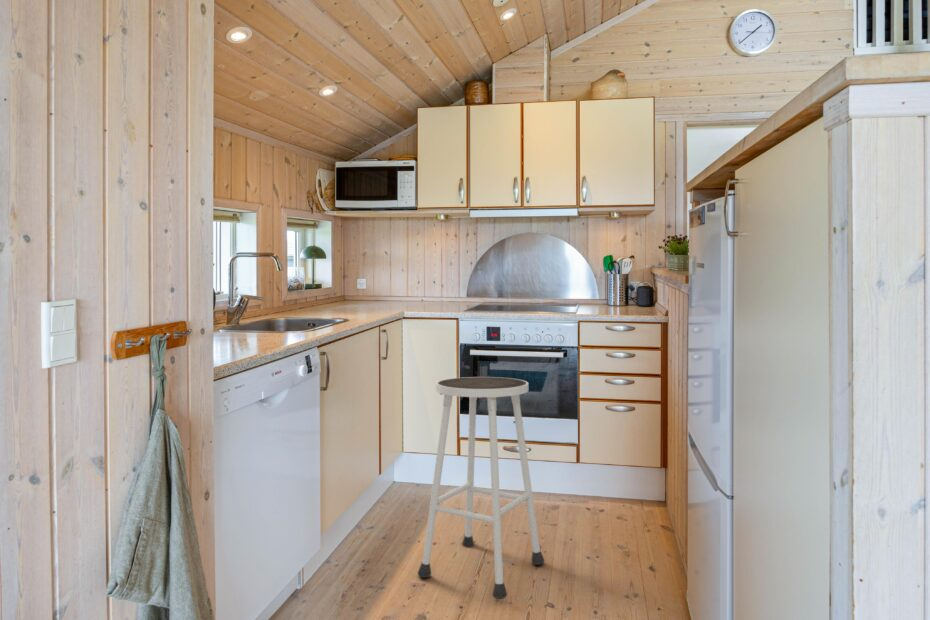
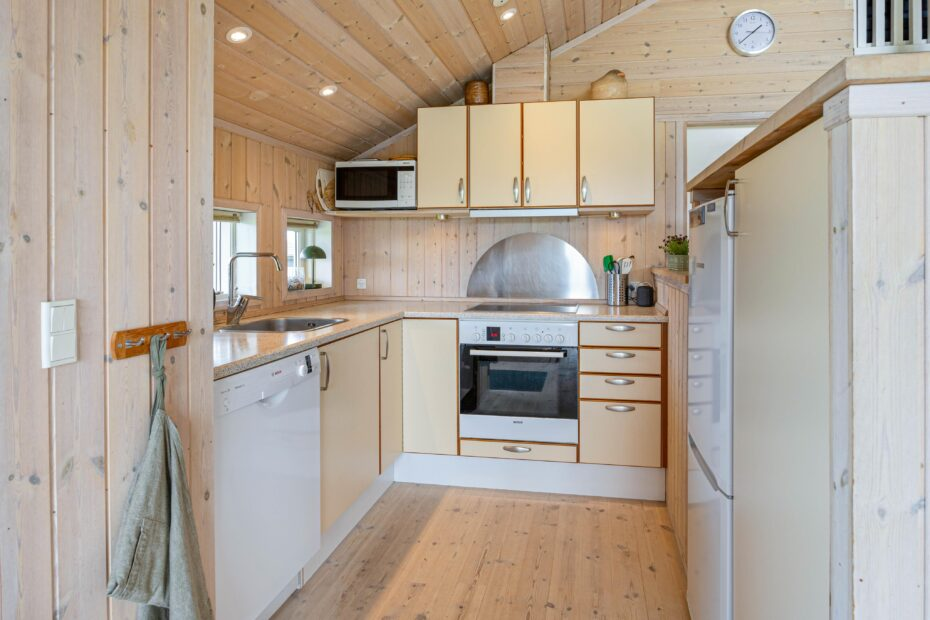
- stool [417,376,545,600]
